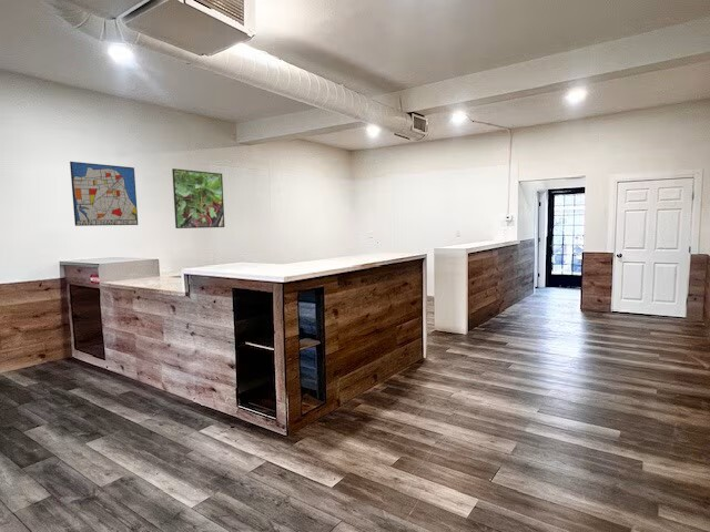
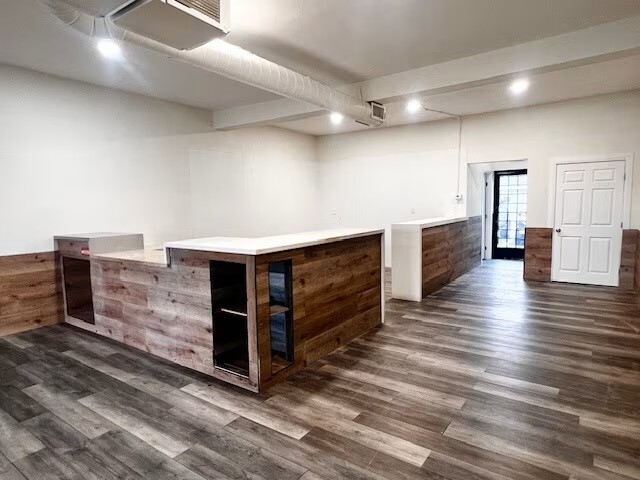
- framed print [171,167,225,229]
- wall art [69,161,139,227]
